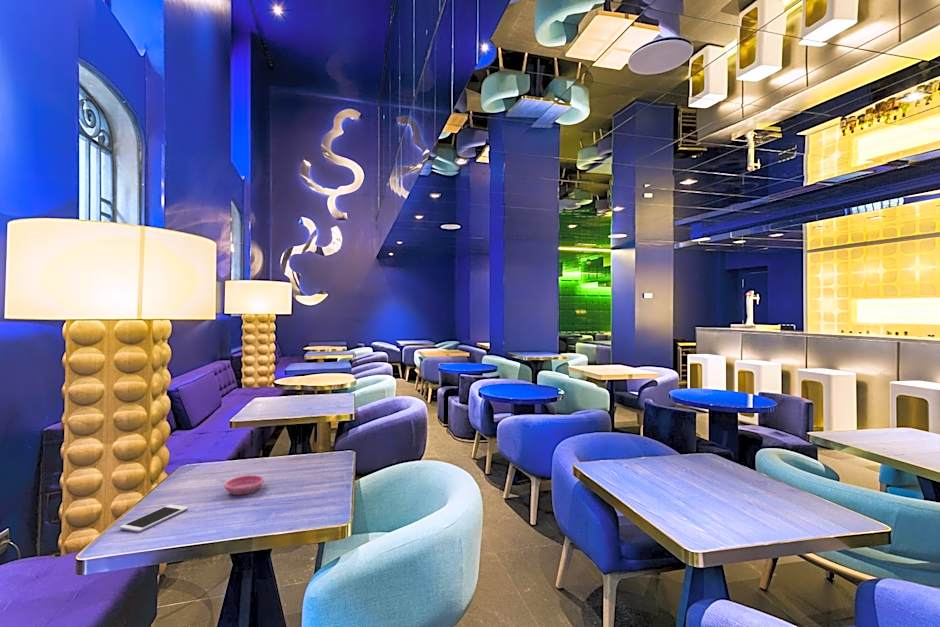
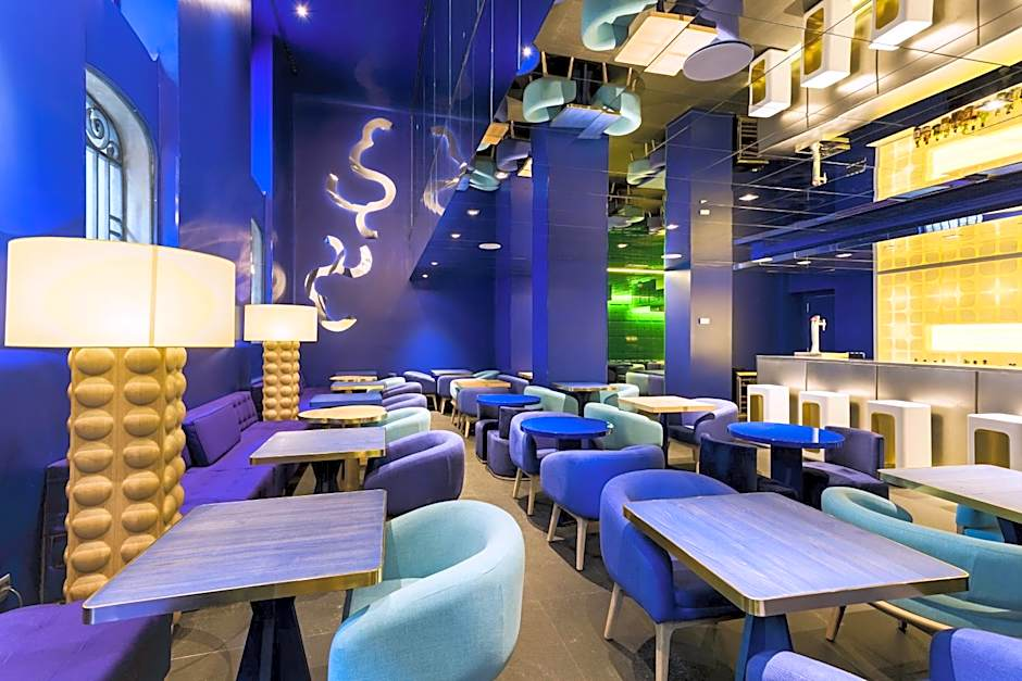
- cell phone [119,503,189,533]
- saucer [223,474,265,496]
